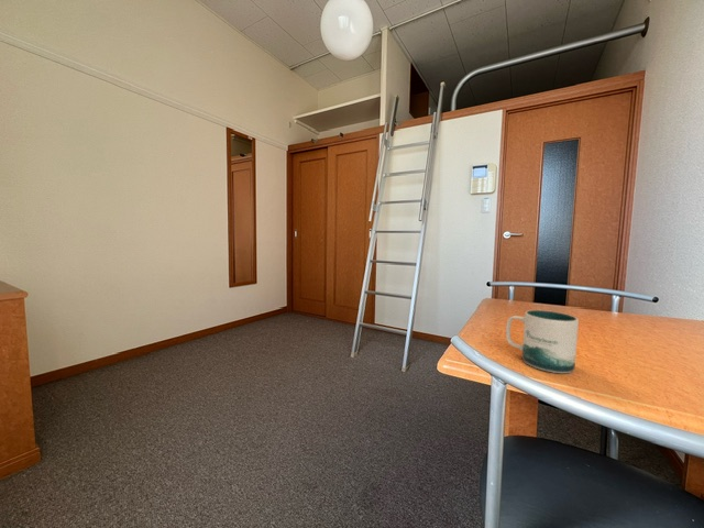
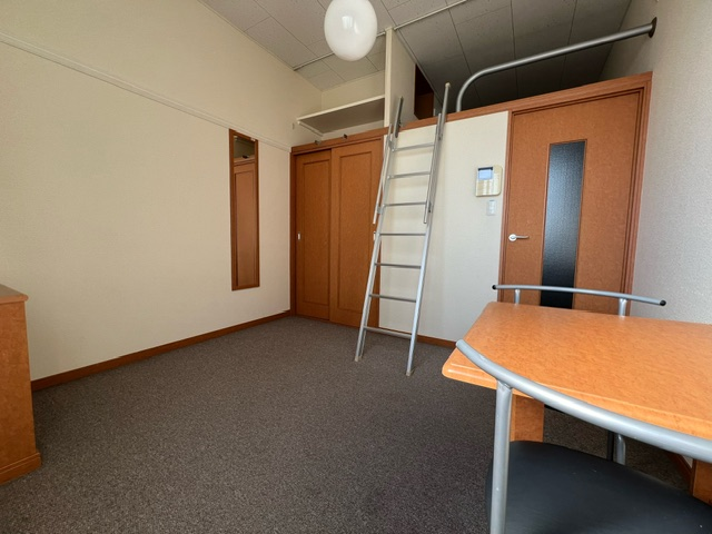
- mug [505,309,580,374]
